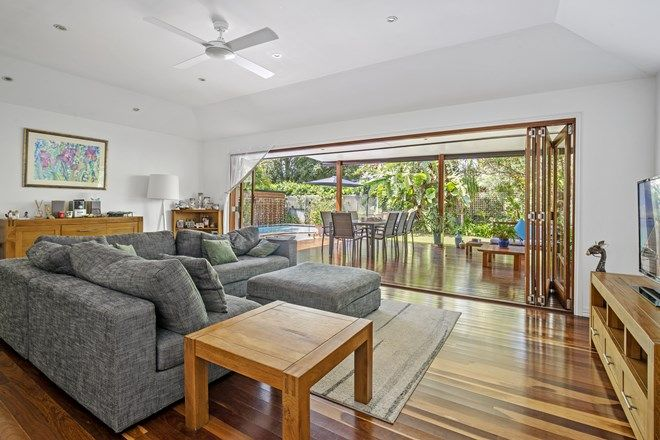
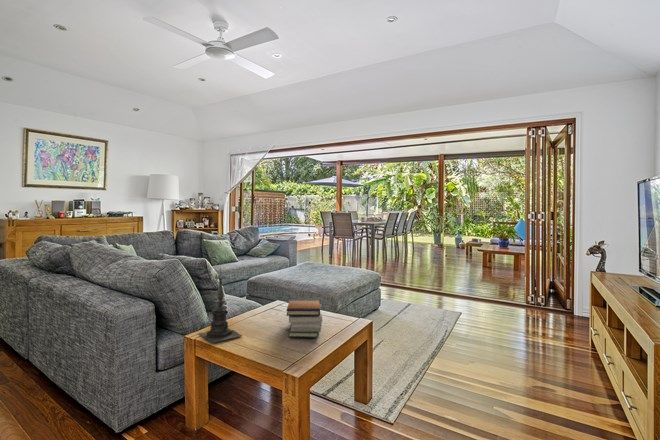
+ candle holder [197,266,244,344]
+ book stack [285,298,323,338]
